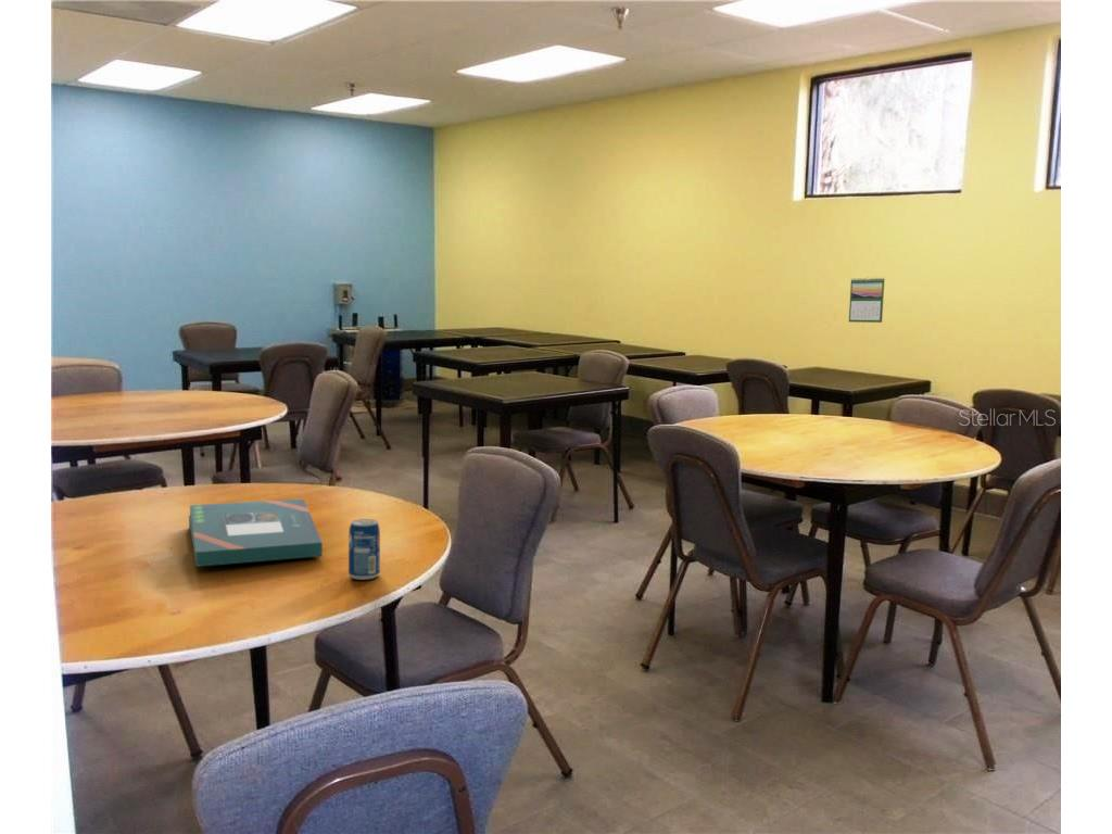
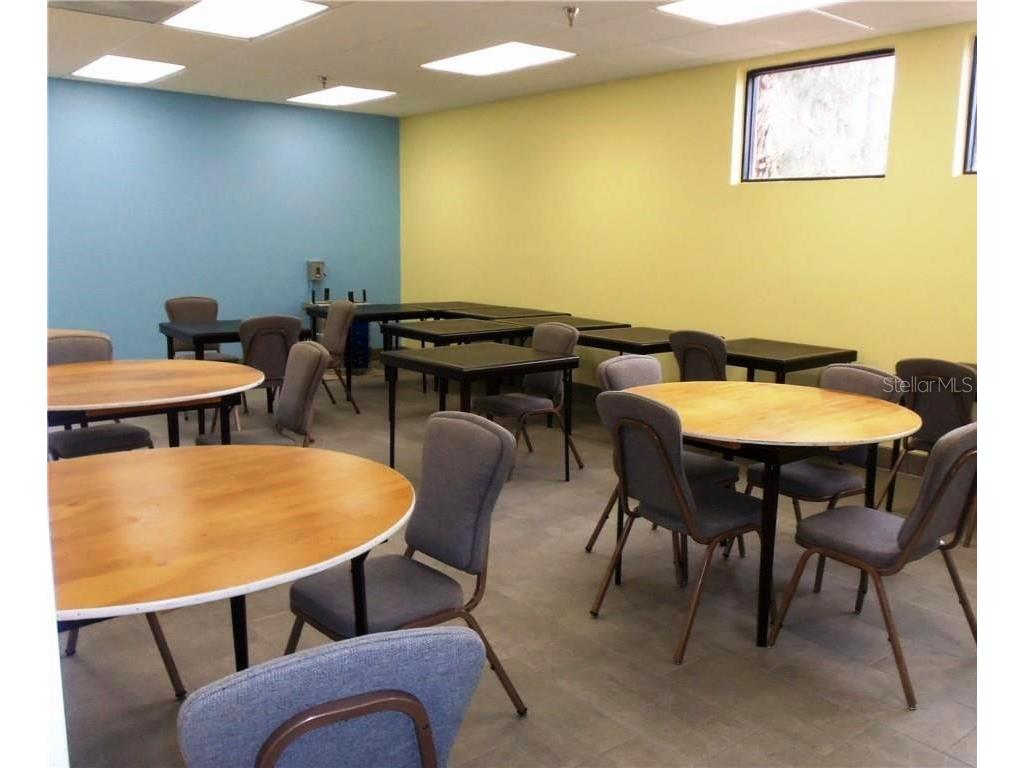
- beverage can [348,518,381,581]
- calendar [848,277,886,324]
- board game [188,497,324,568]
